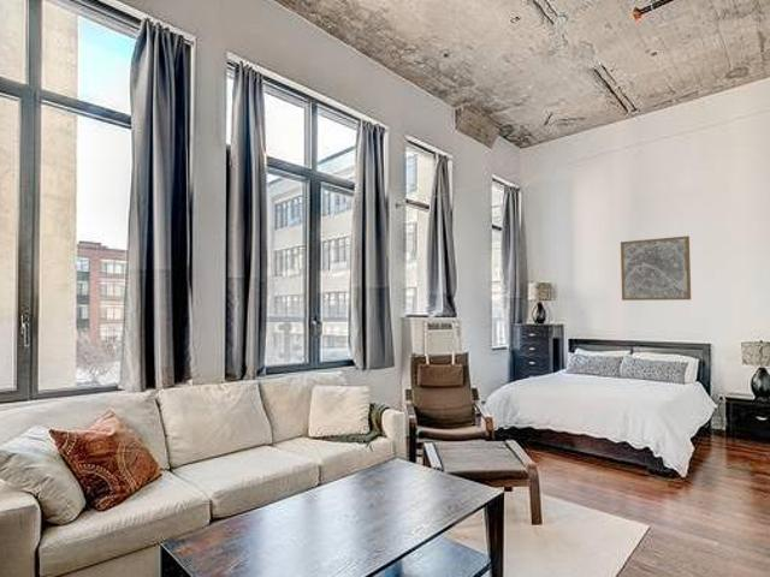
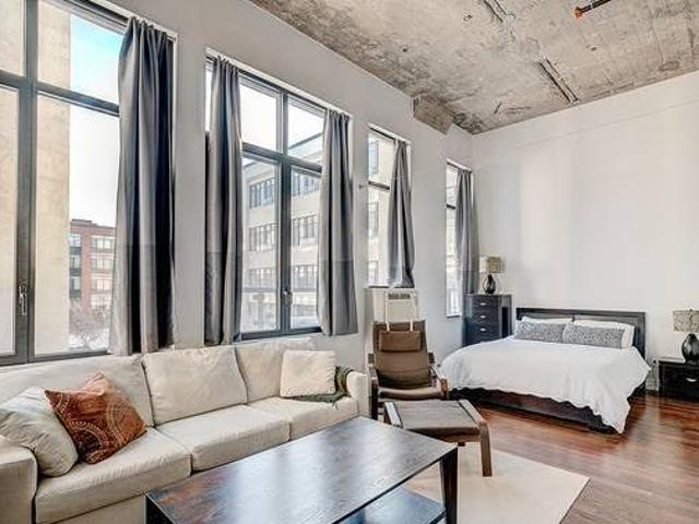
- wall art [620,234,692,302]
